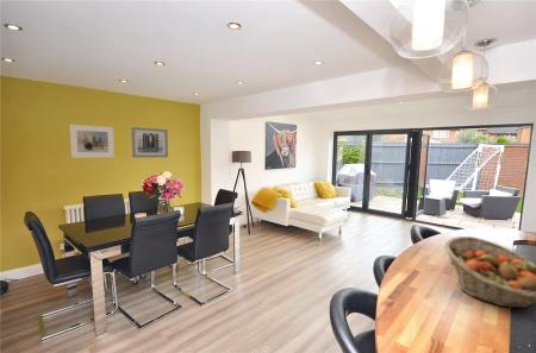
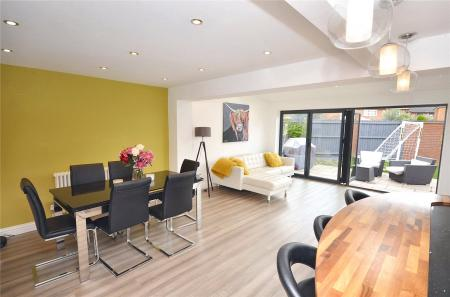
- fruit basket [443,235,536,309]
- wall art [130,126,169,159]
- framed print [69,124,116,159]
